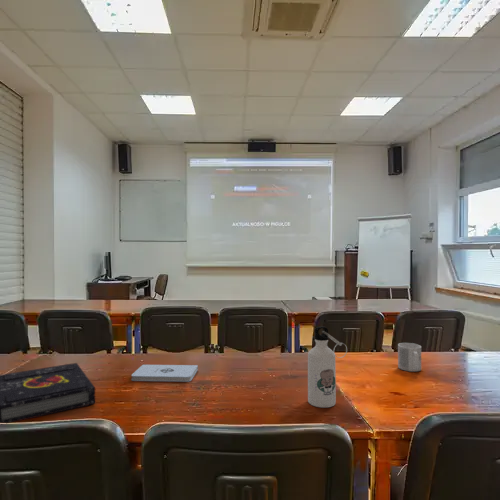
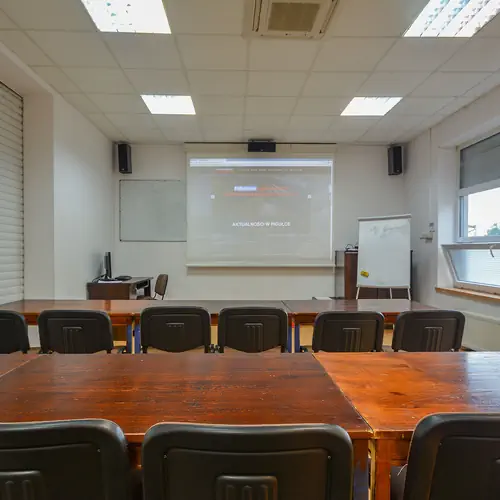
- notepad [131,364,199,383]
- book [0,362,96,424]
- water bottle [307,326,348,409]
- mug [397,342,422,372]
